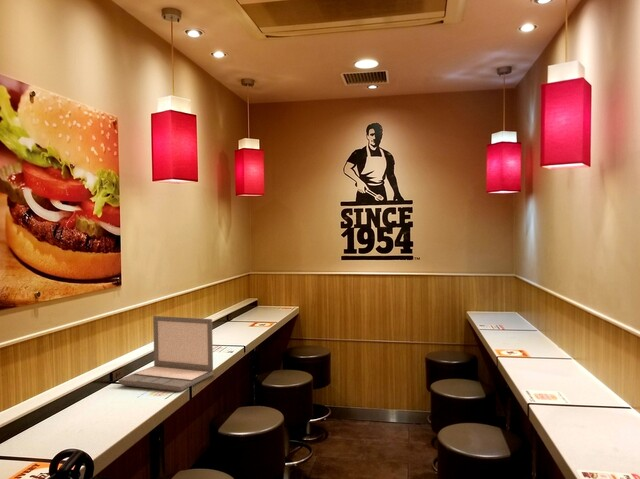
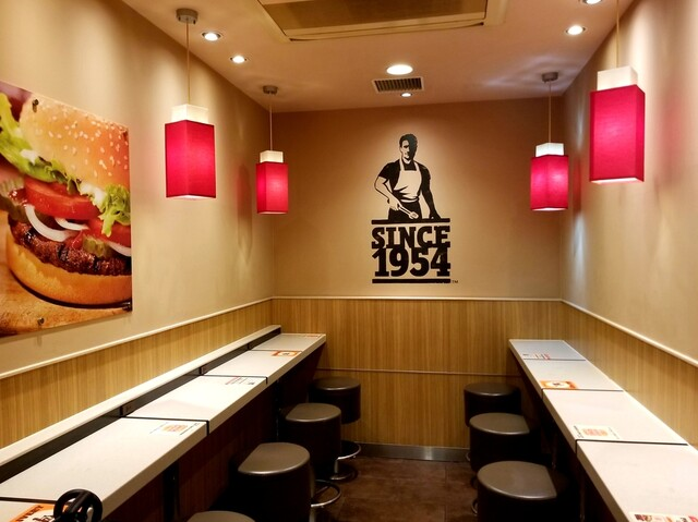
- laptop [118,315,215,393]
